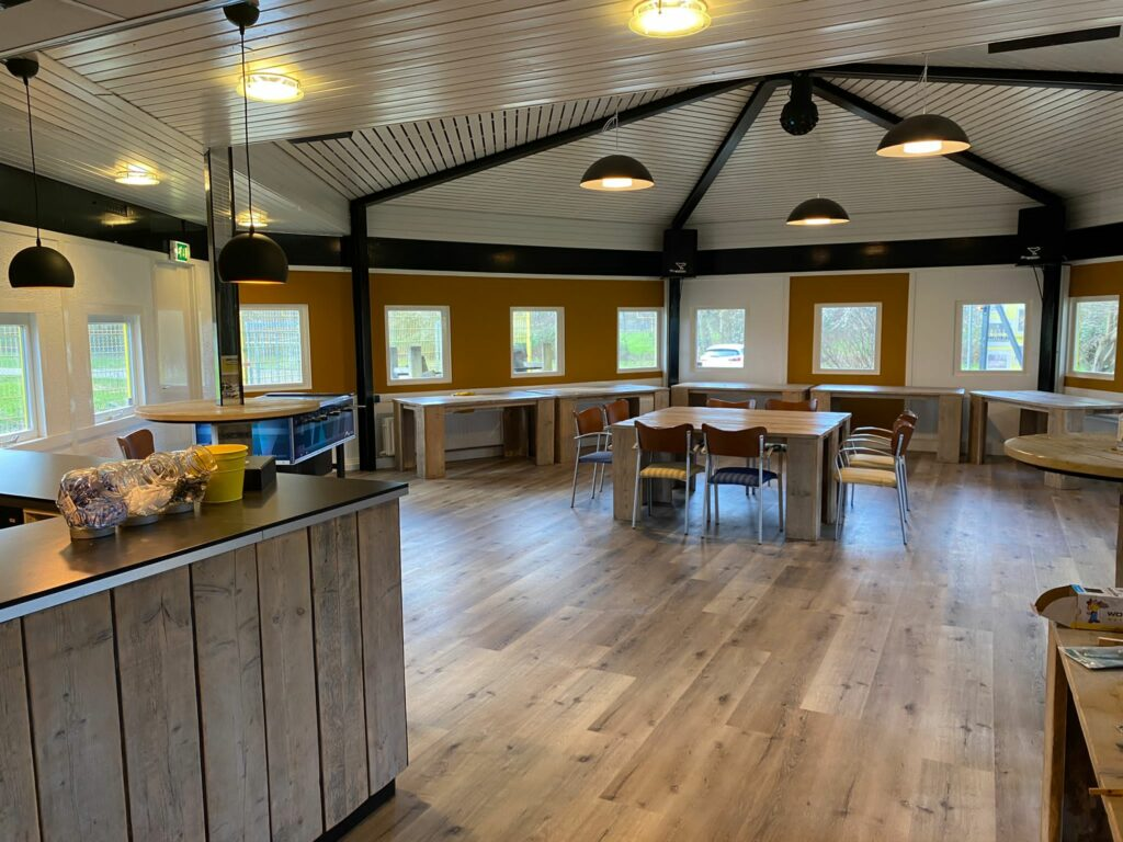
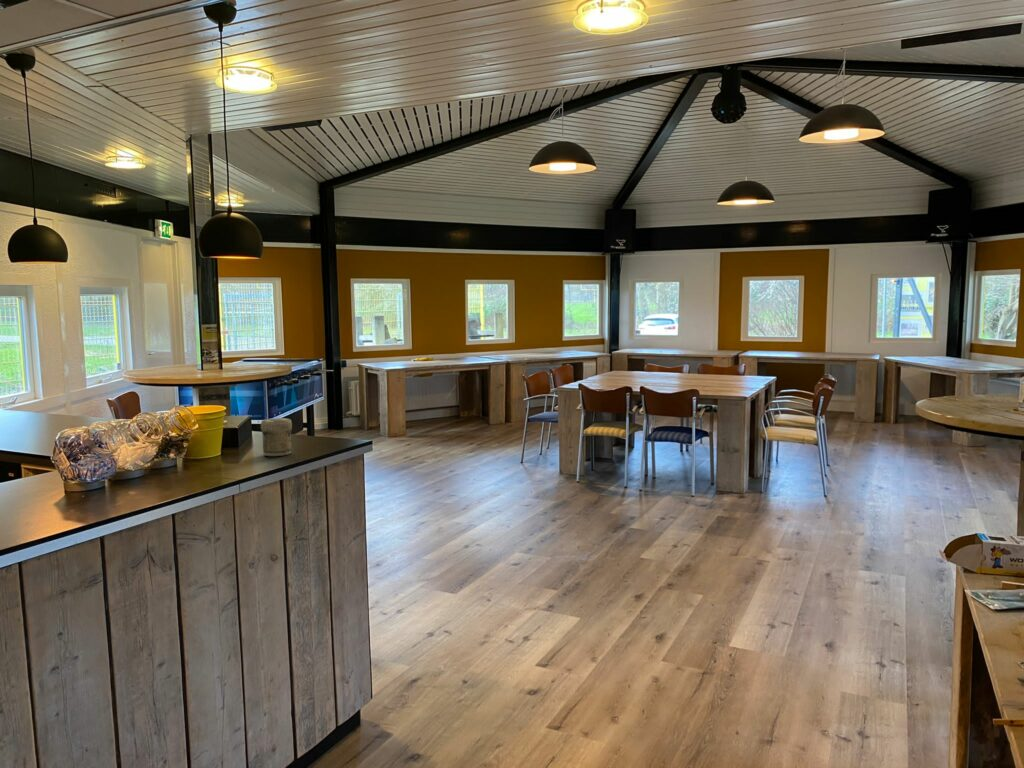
+ jar [260,417,293,457]
